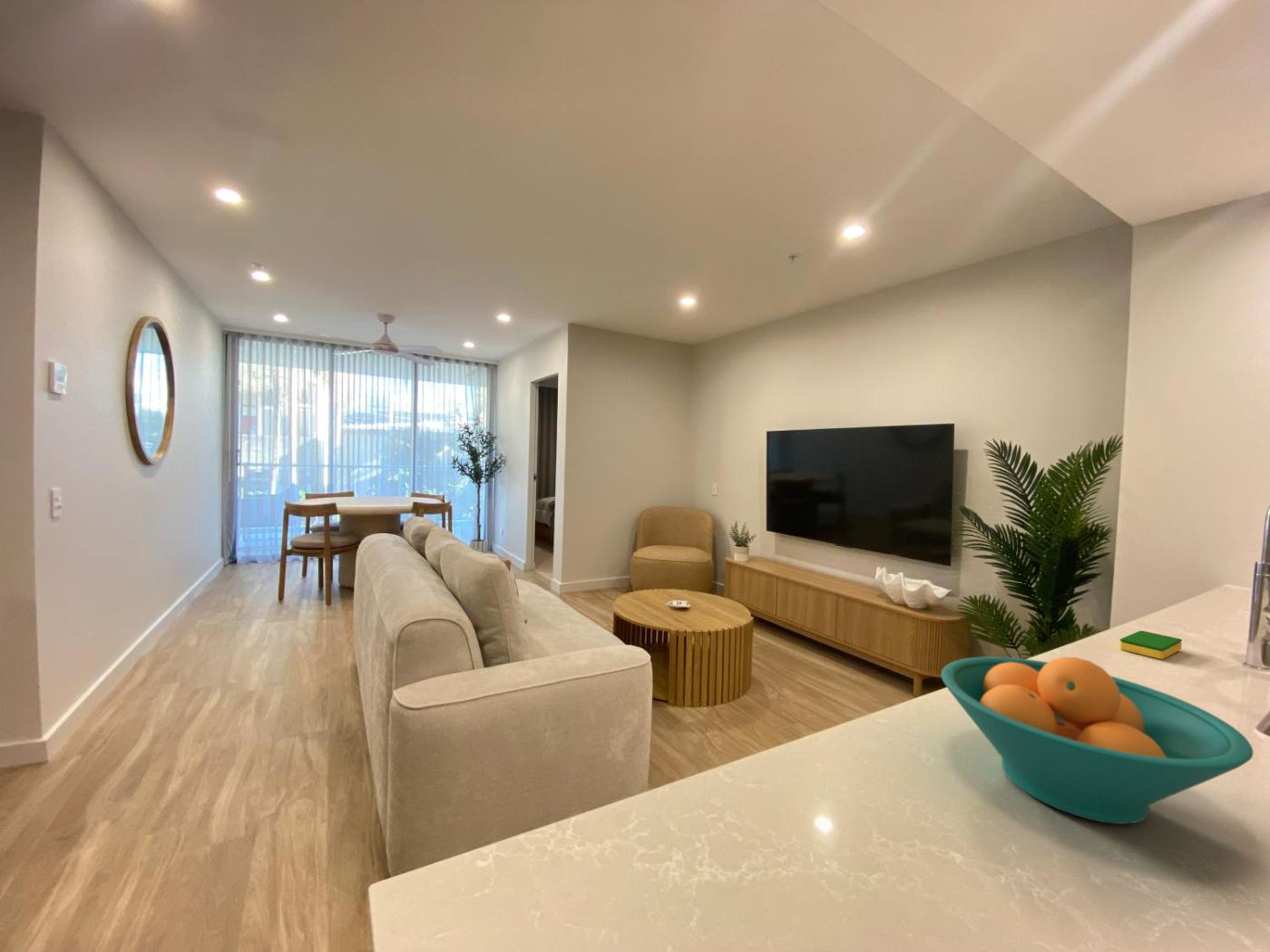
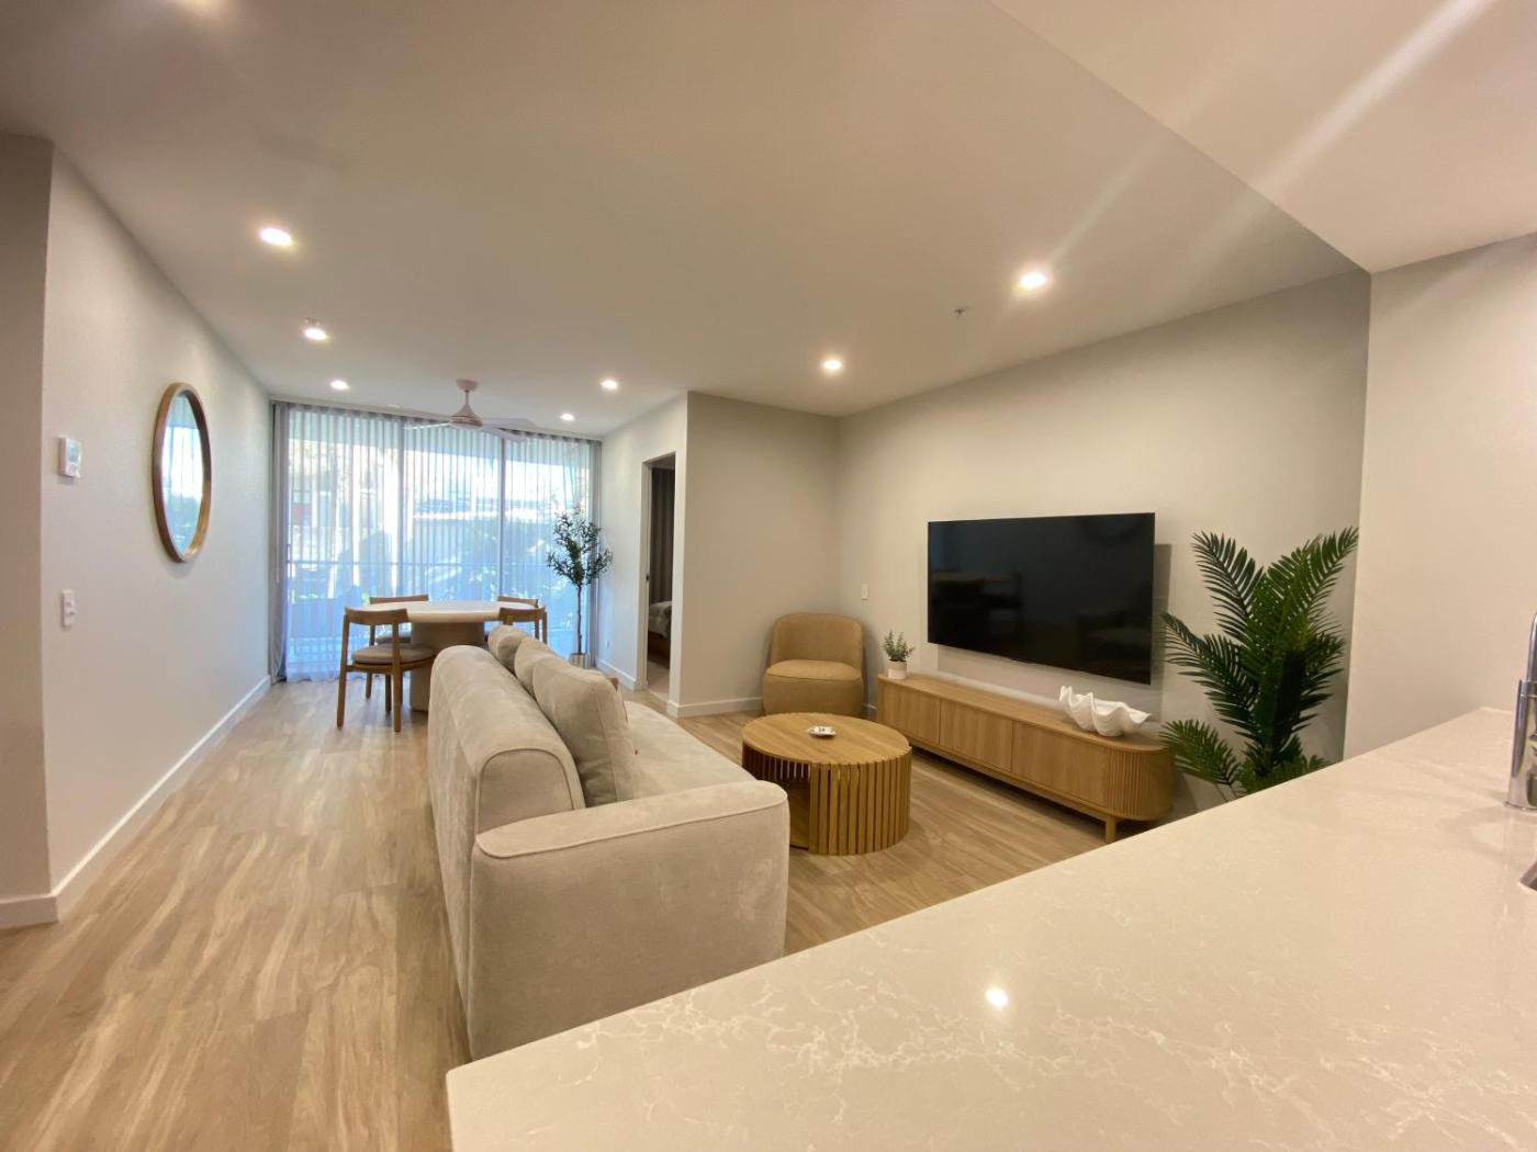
- fruit bowl [940,656,1254,825]
- dish sponge [1119,630,1183,660]
